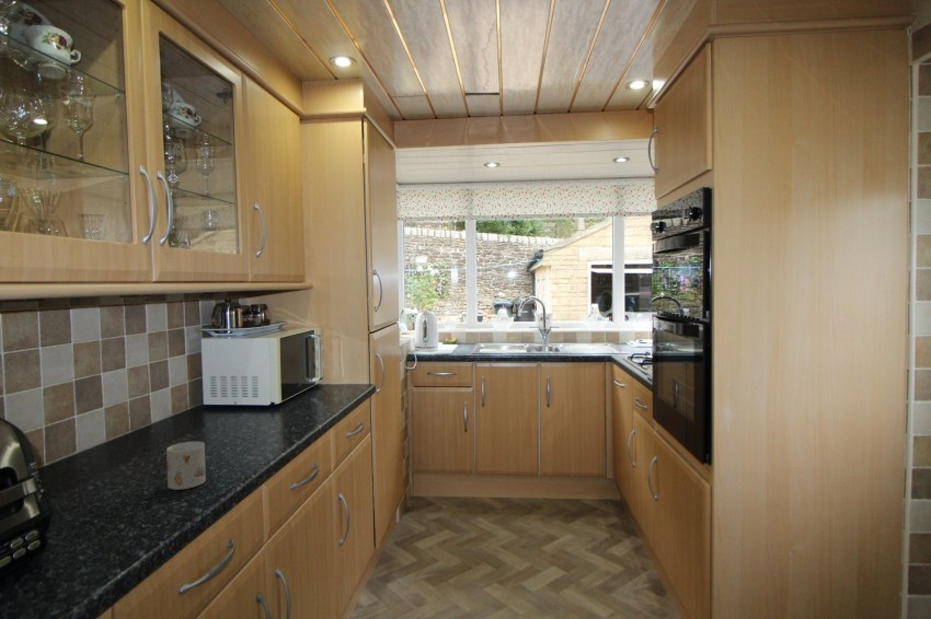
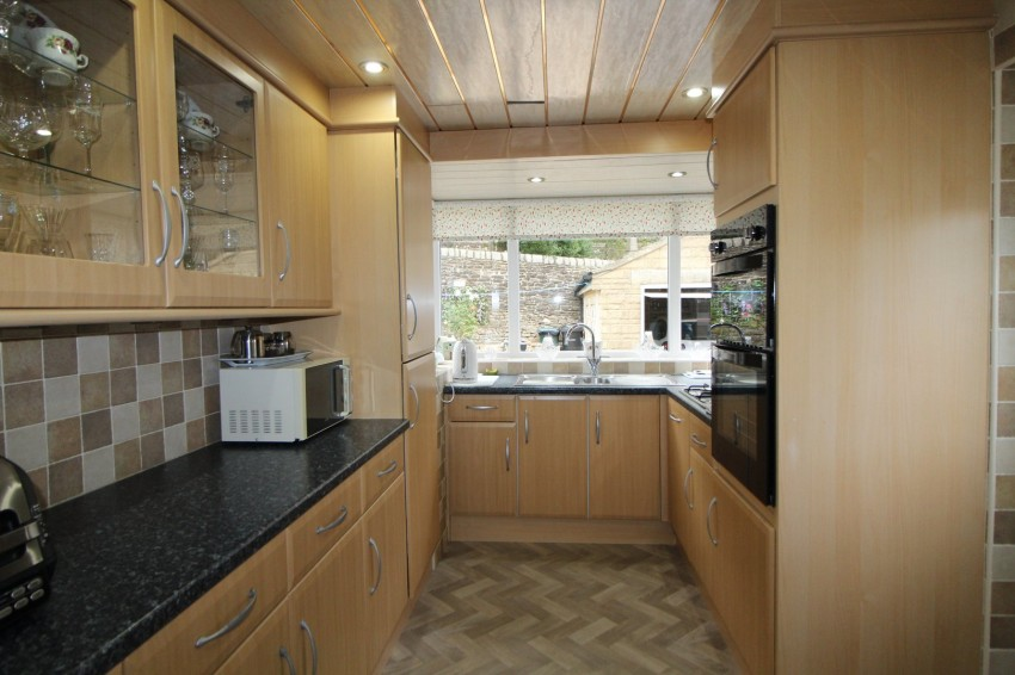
- mug [165,441,207,491]
